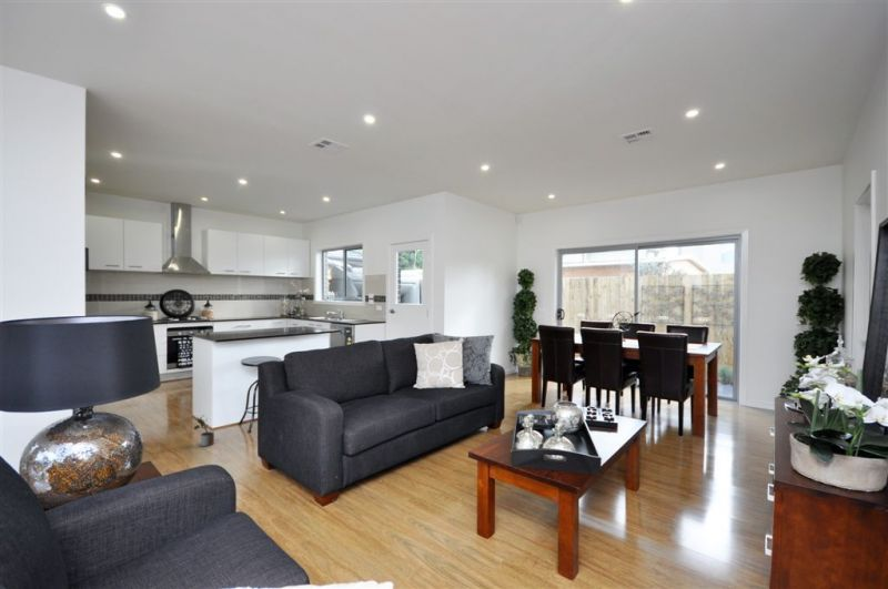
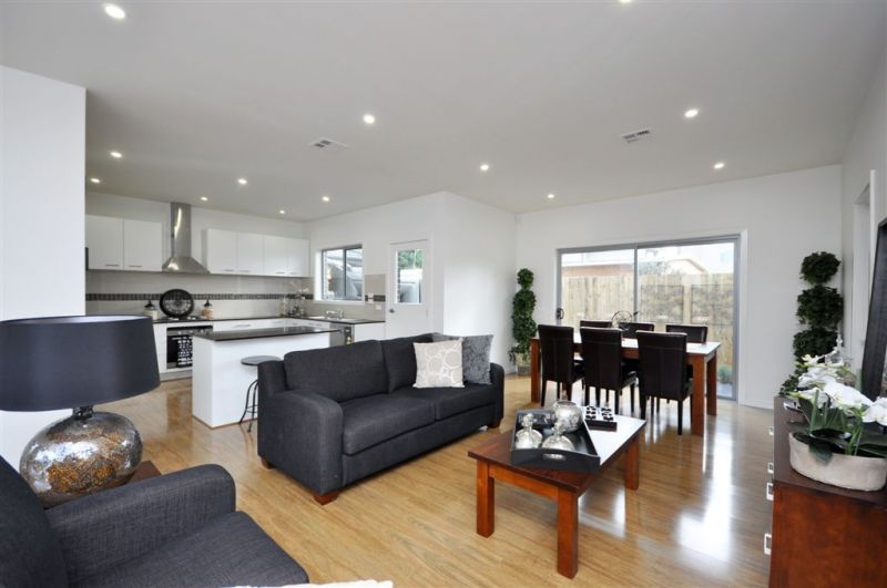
- potted plant [193,415,215,447]
